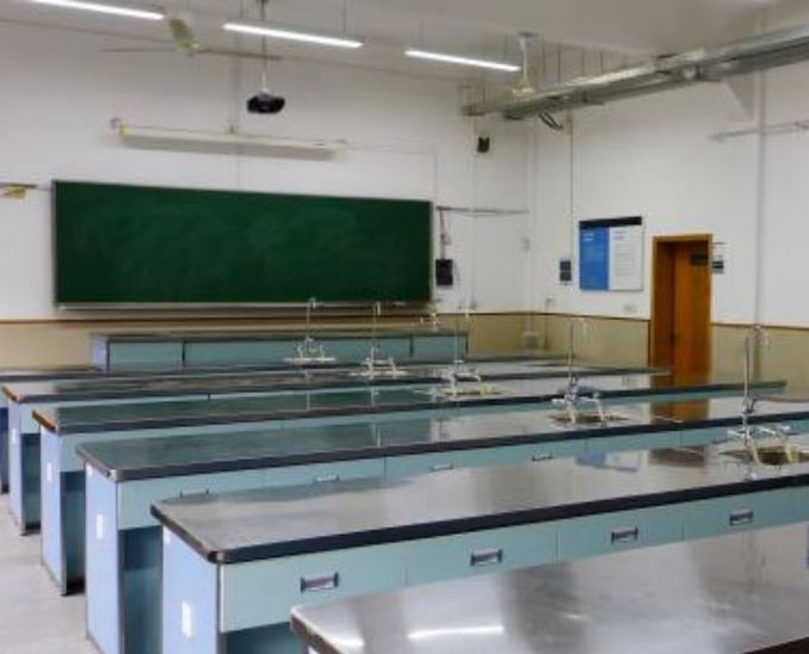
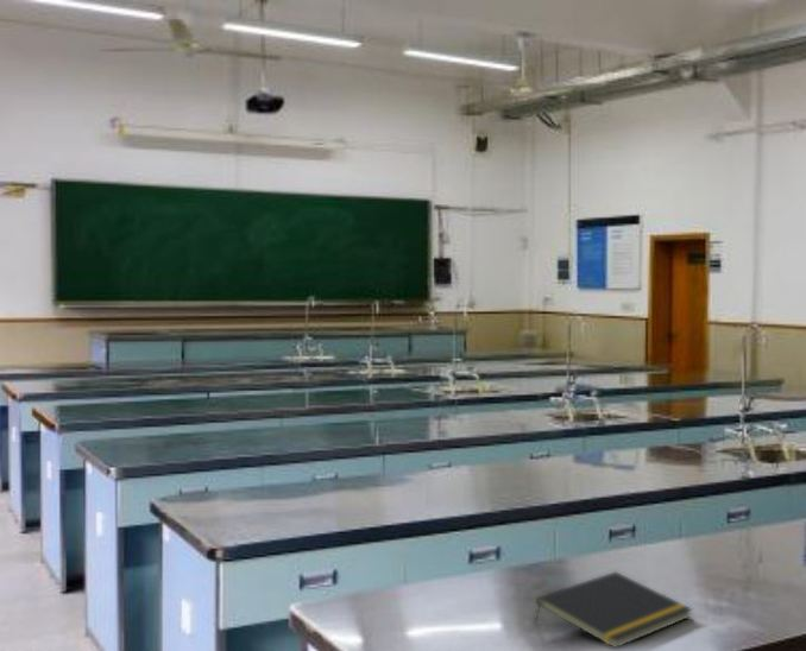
+ notepad [534,570,694,650]
